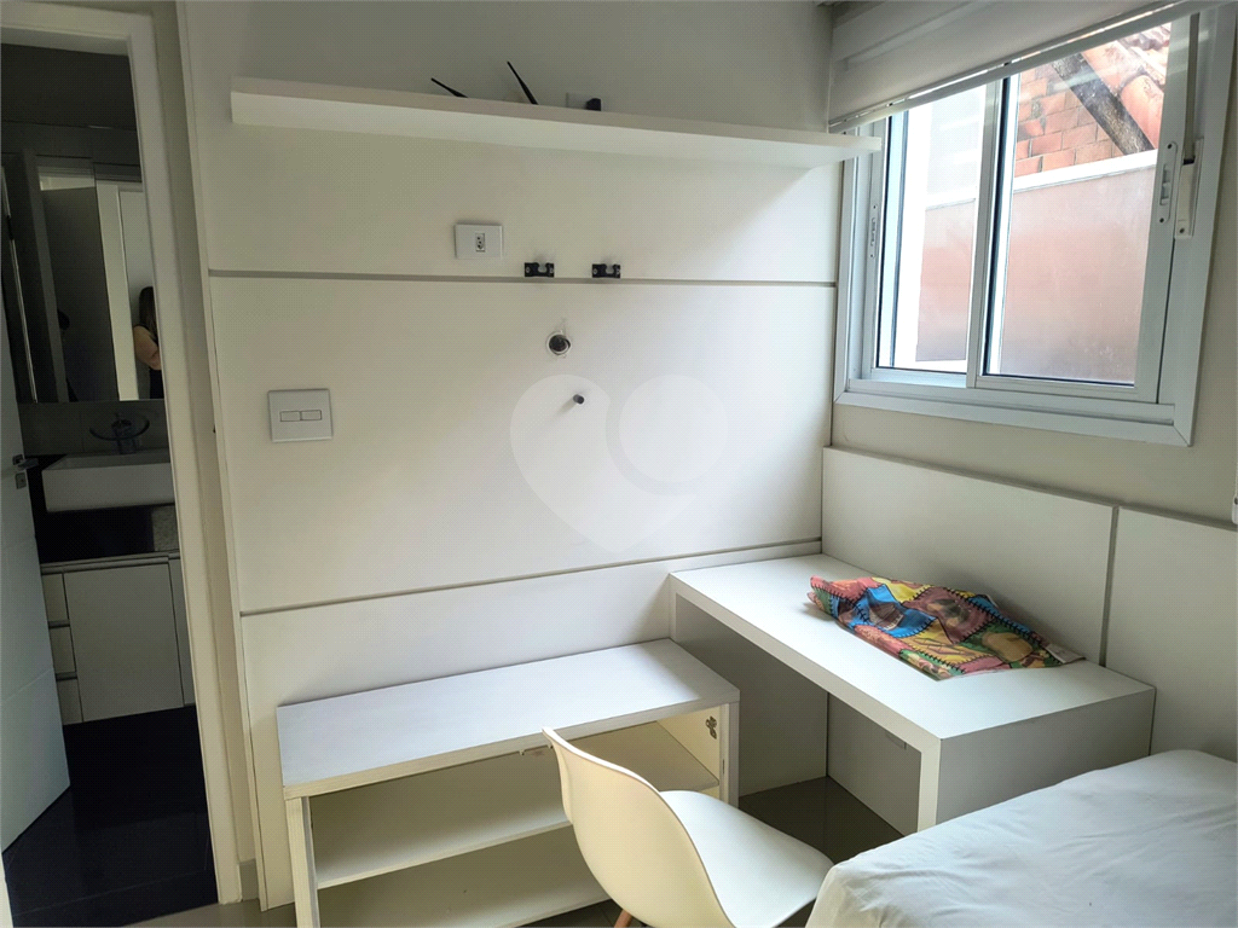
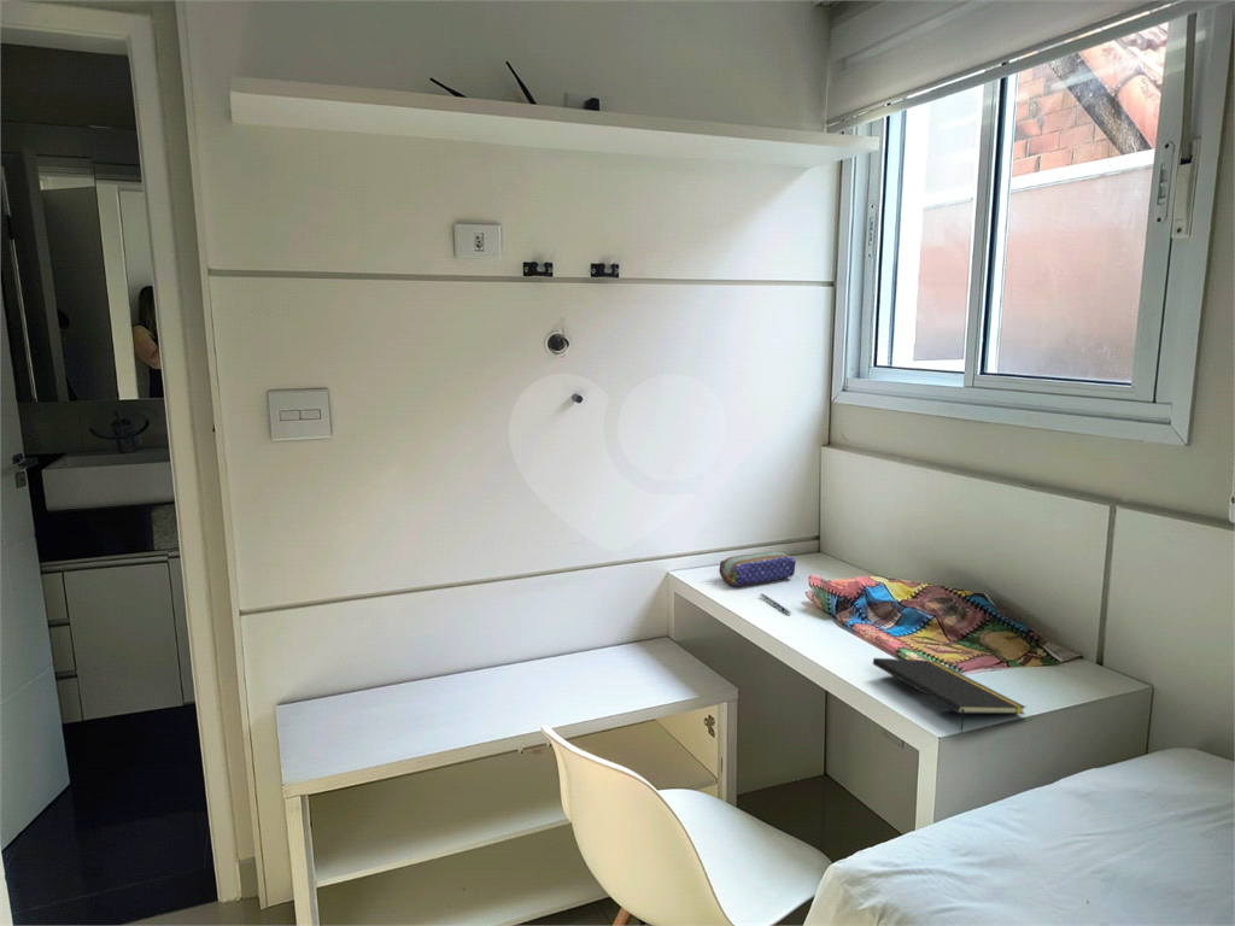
+ pen [760,592,792,615]
+ pencil case [718,550,797,587]
+ notepad [872,657,1028,733]
